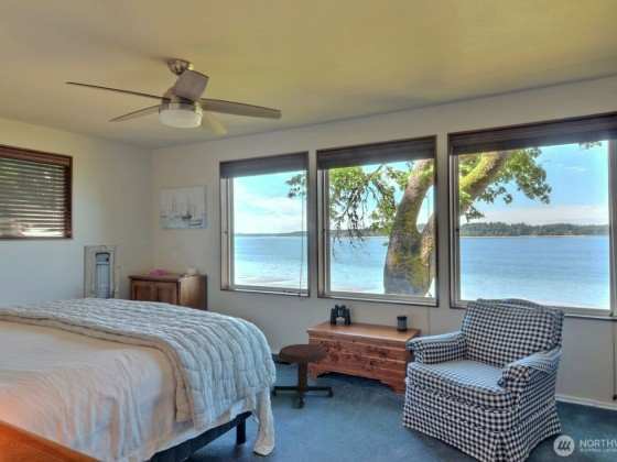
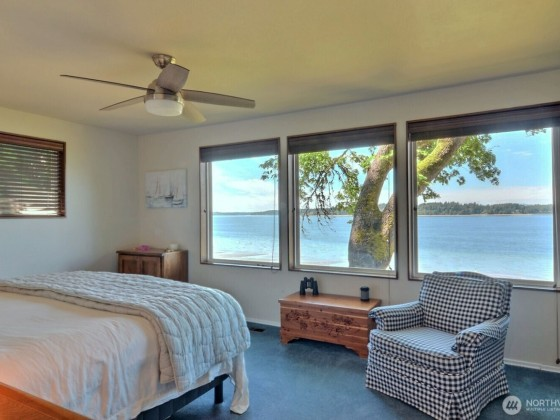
- wall art [83,244,120,299]
- stool [270,343,335,408]
